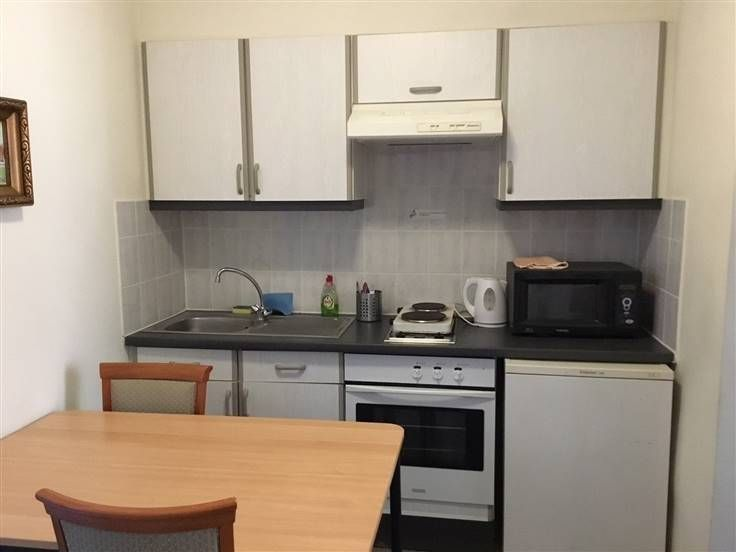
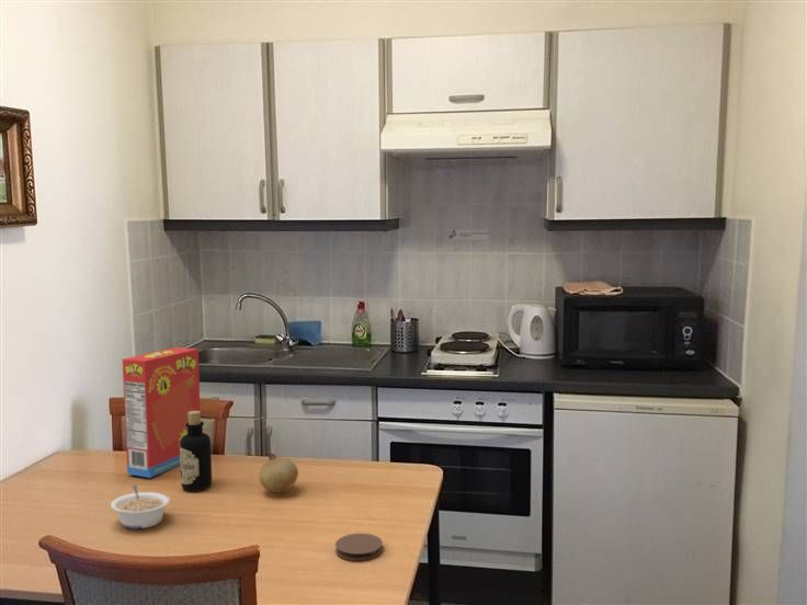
+ legume [110,483,171,529]
+ bottle [180,411,213,492]
+ coaster [334,533,384,561]
+ cereal box [122,346,202,479]
+ fruit [258,453,299,494]
